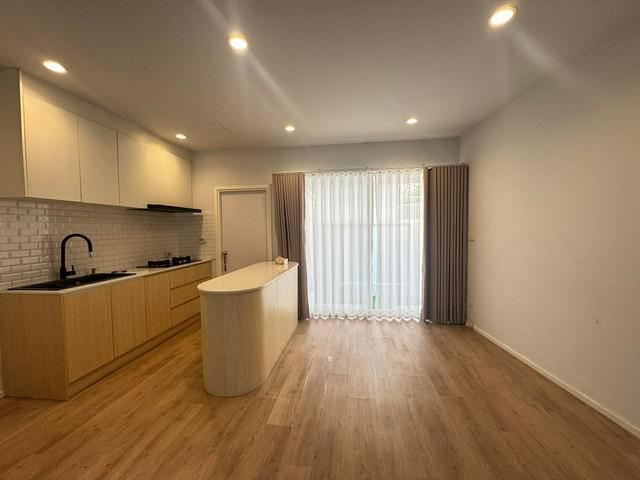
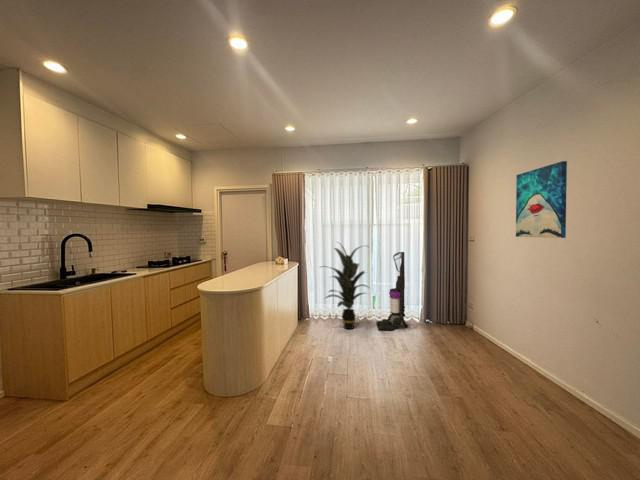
+ vacuum cleaner [375,251,409,331]
+ wall art [515,160,568,239]
+ indoor plant [320,241,372,330]
